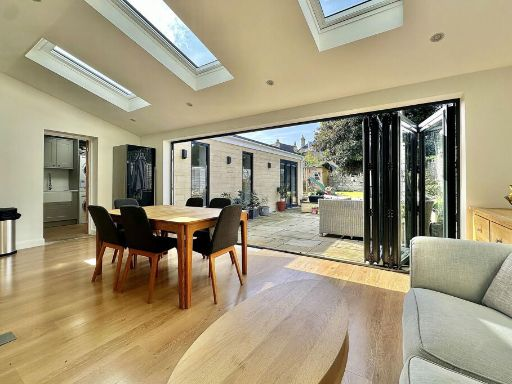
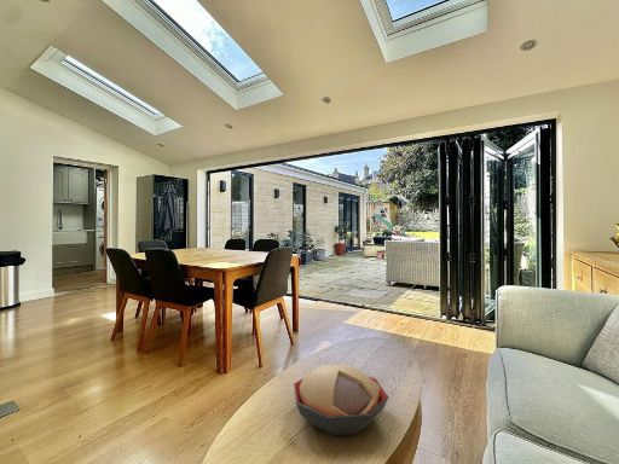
+ decorative bowl [293,364,389,436]
